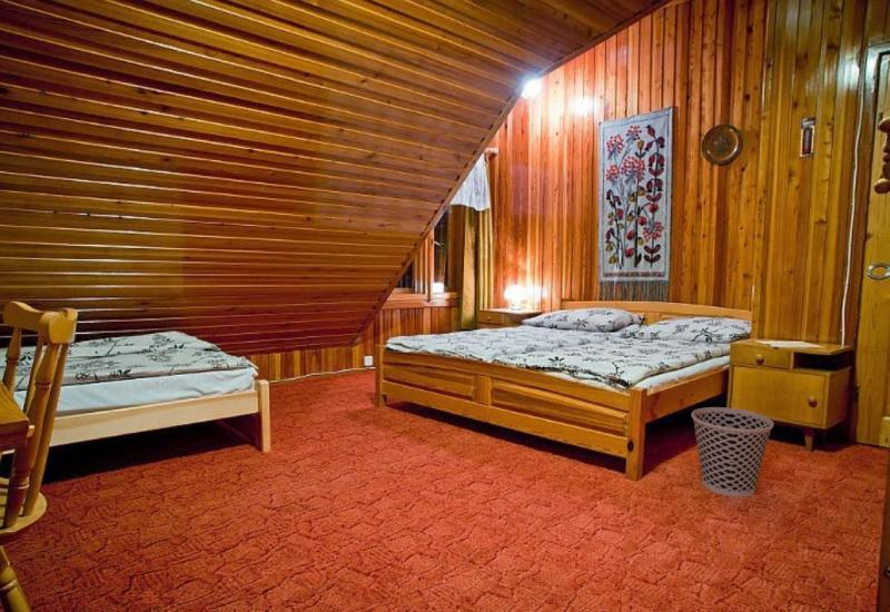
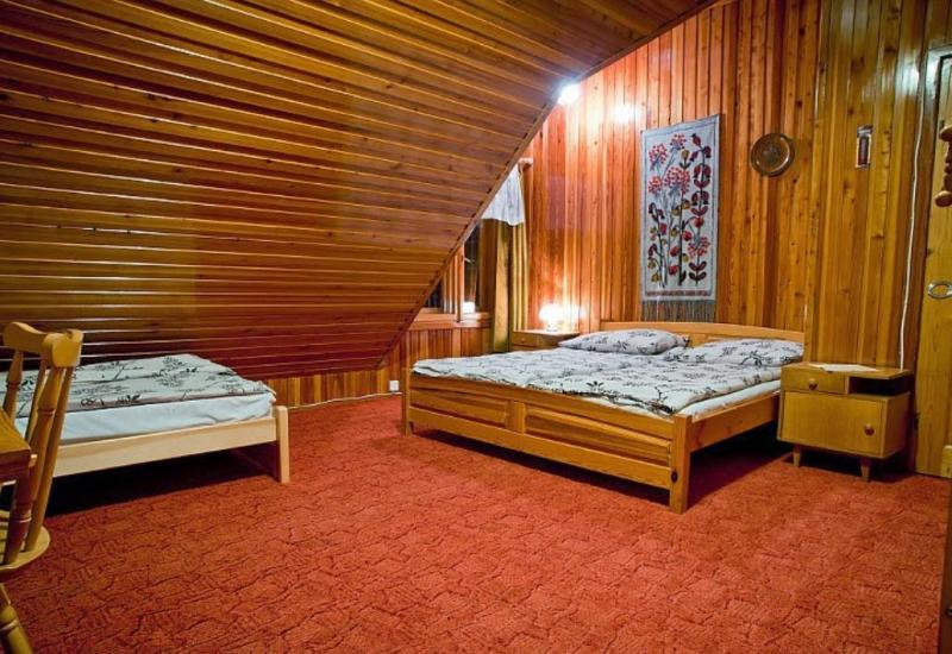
- wastebasket [691,406,774,497]
